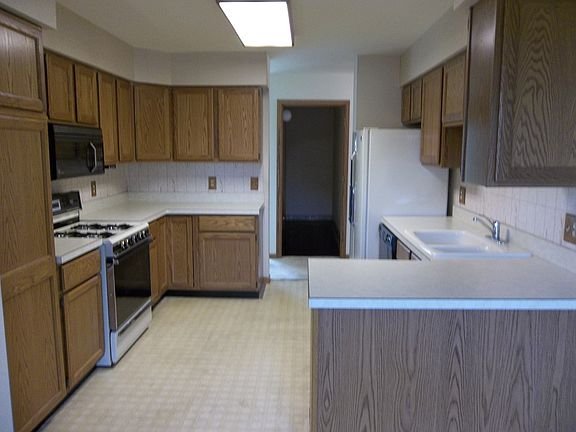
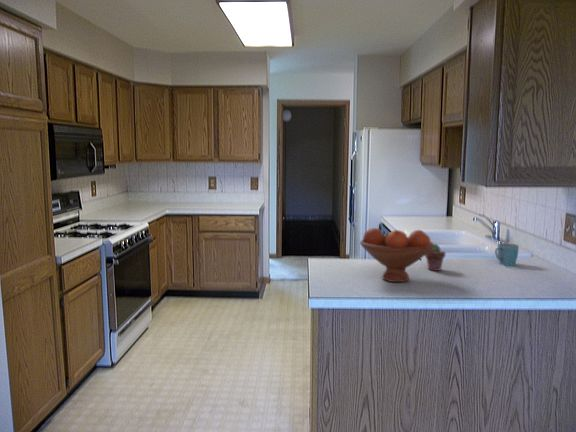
+ potted succulent [424,243,447,272]
+ fruit bowl [359,227,435,283]
+ mug [494,242,520,267]
